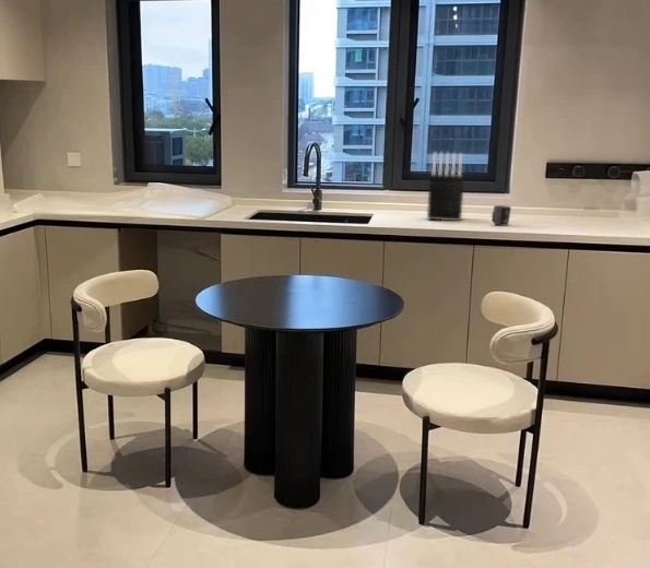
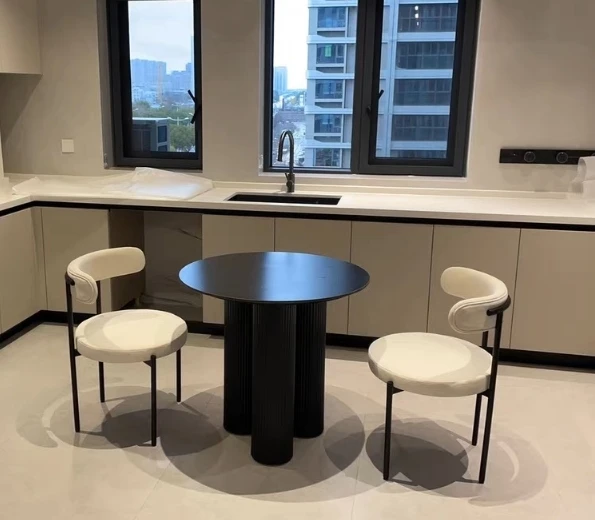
- mug [491,204,512,227]
- knife block [426,152,464,222]
